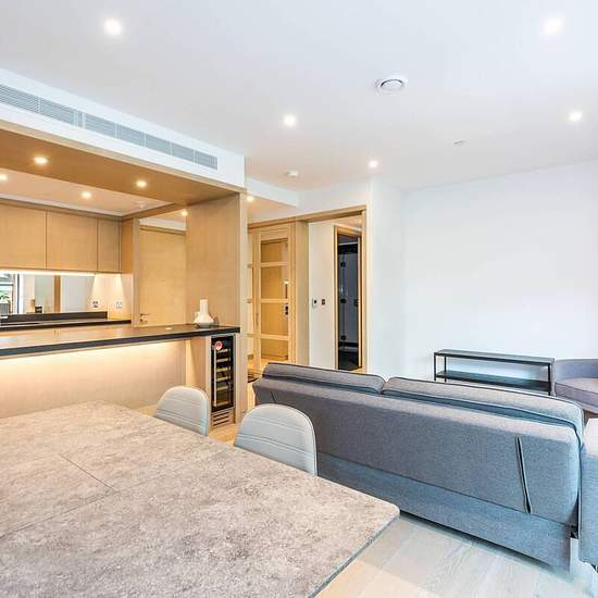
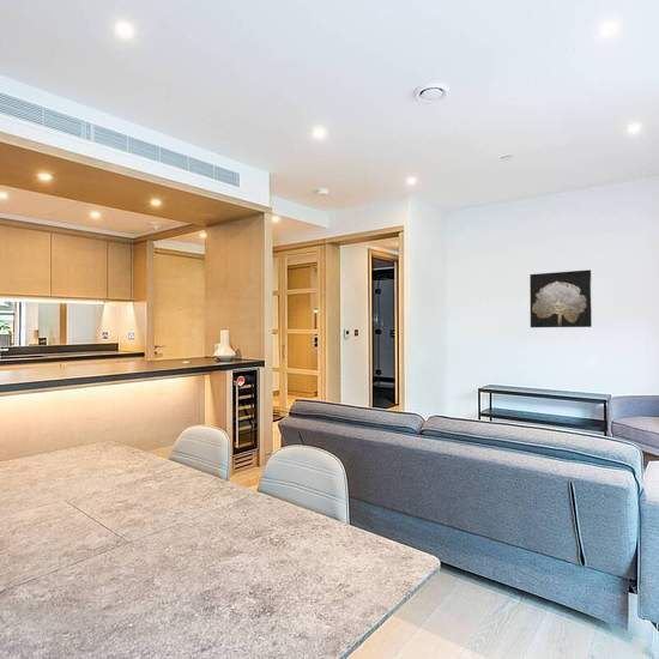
+ wall art [528,268,593,328]
